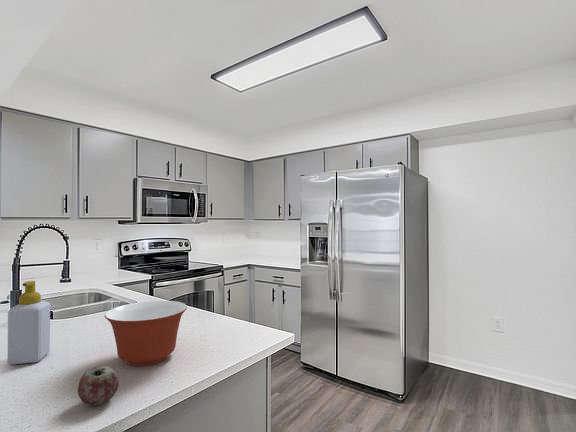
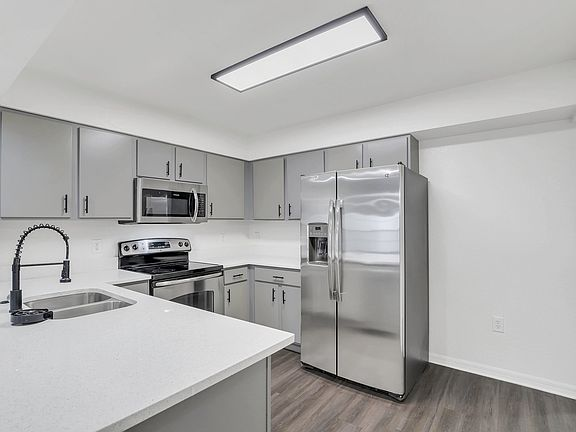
- soap bottle [7,280,51,366]
- apple [77,365,120,407]
- mixing bowl [103,300,188,367]
